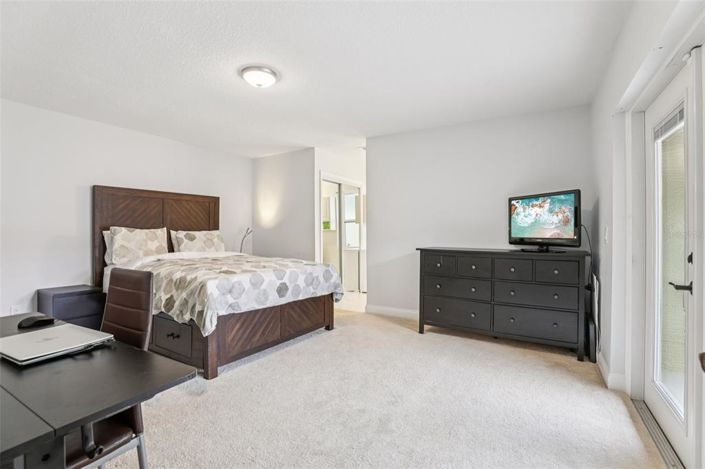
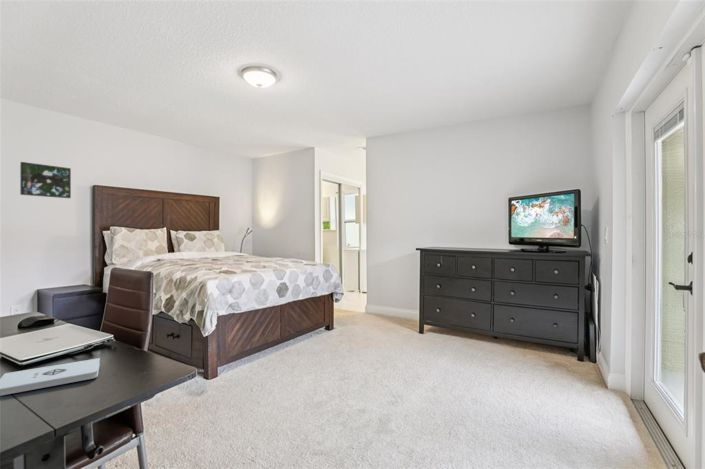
+ notepad [0,357,101,397]
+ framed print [19,161,72,199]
